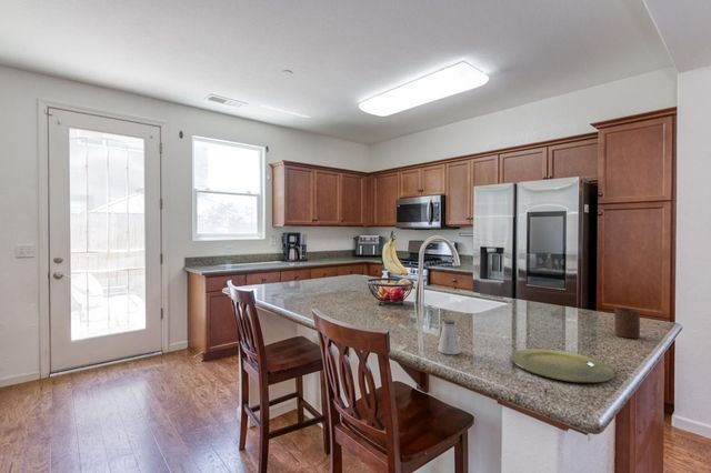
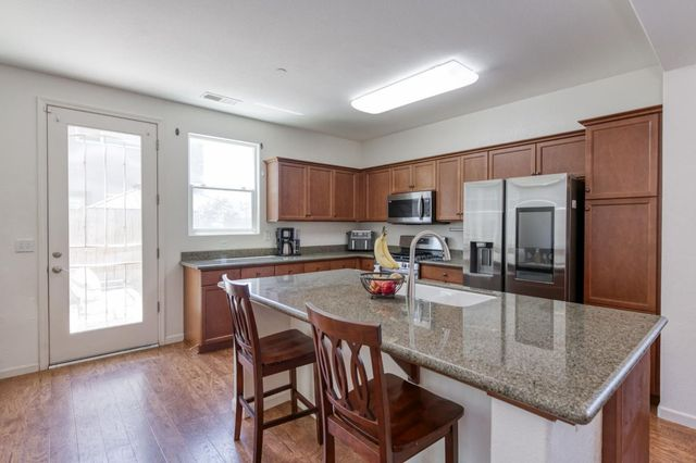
- saltshaker [438,319,462,355]
- plate [510,348,615,384]
- cup [613,306,641,339]
